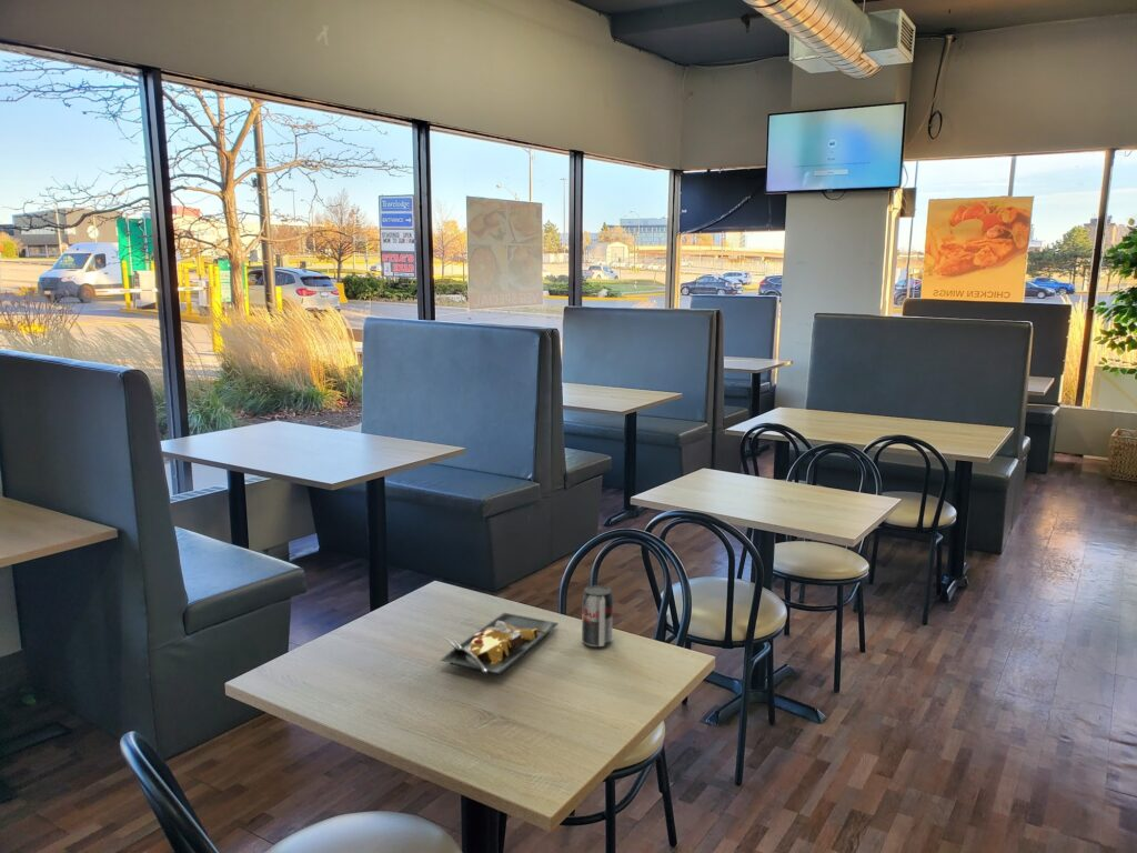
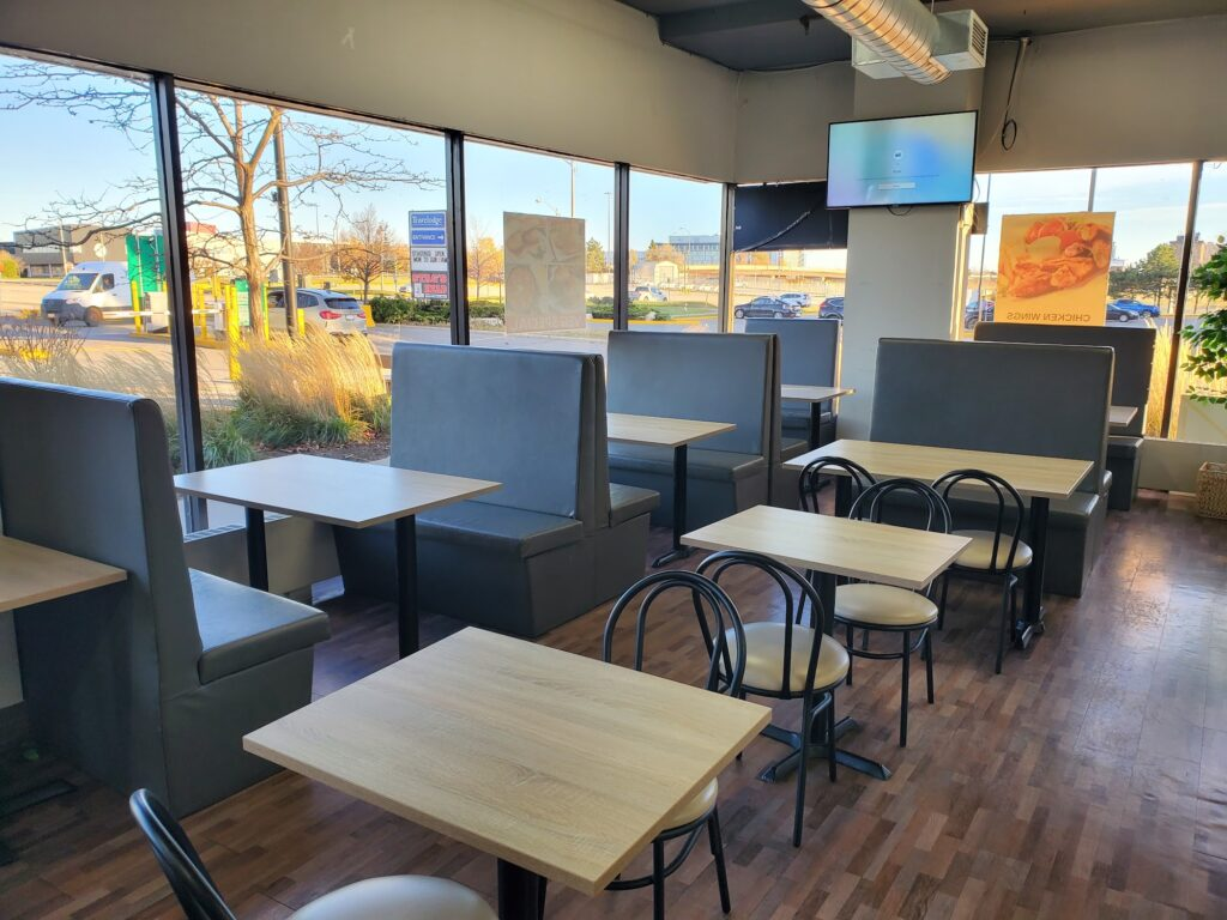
- plate [439,612,559,676]
- beverage can [581,584,614,648]
